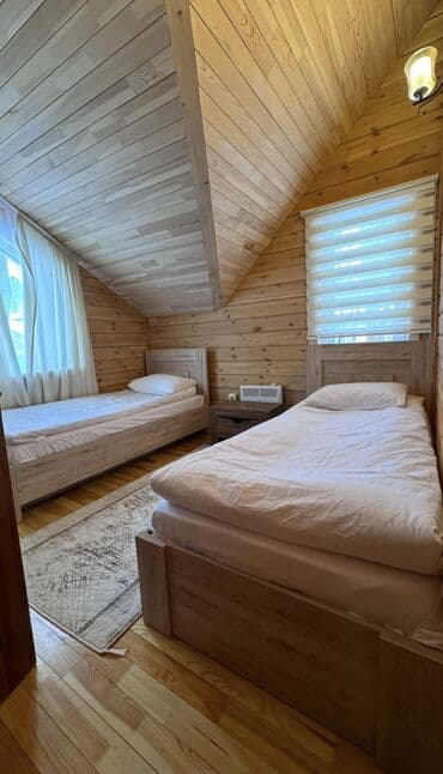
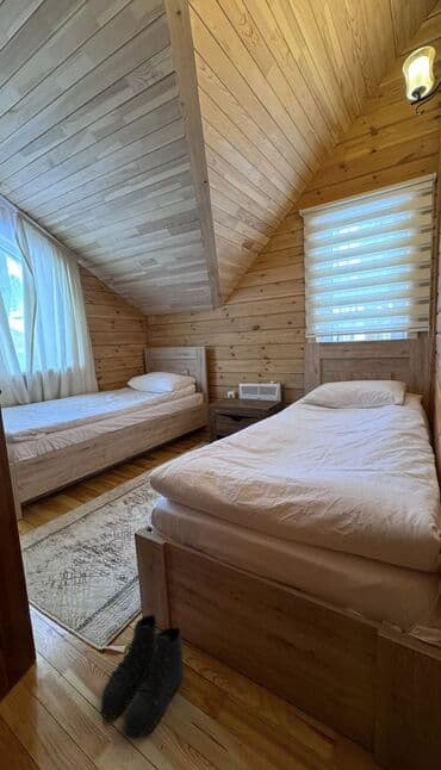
+ boots [99,613,185,740]
